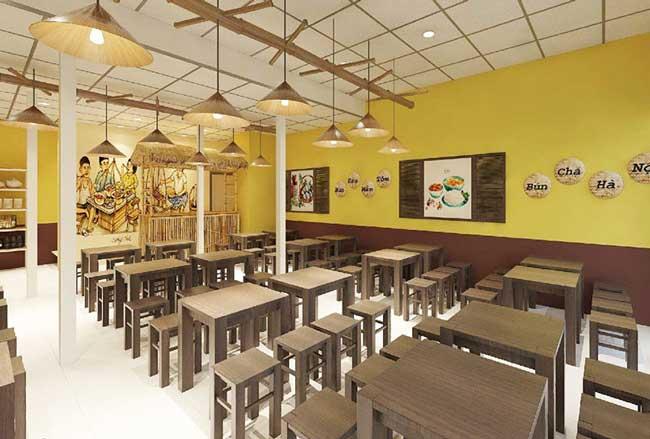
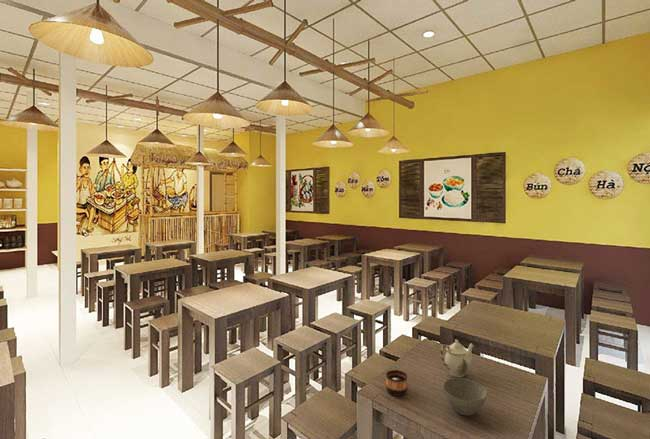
+ cup [385,369,409,397]
+ teapot [440,339,474,378]
+ bowl [442,377,488,416]
